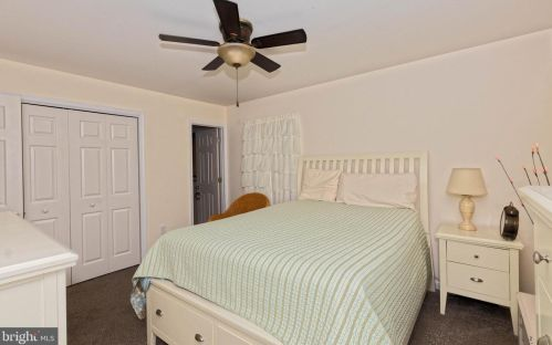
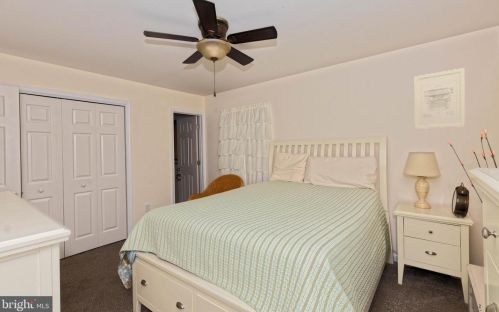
+ wall art [414,67,466,130]
